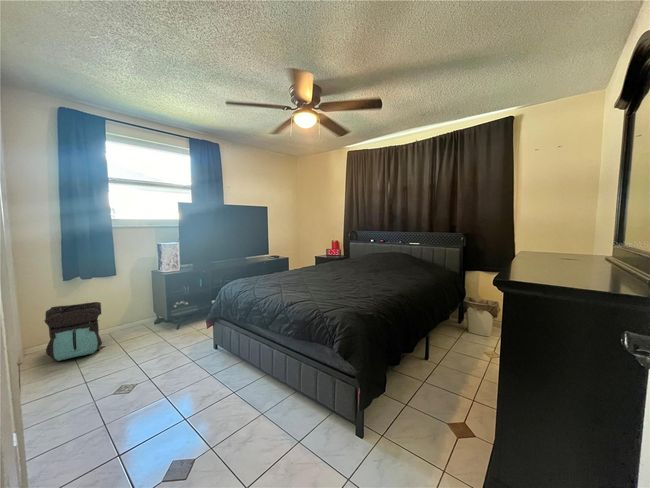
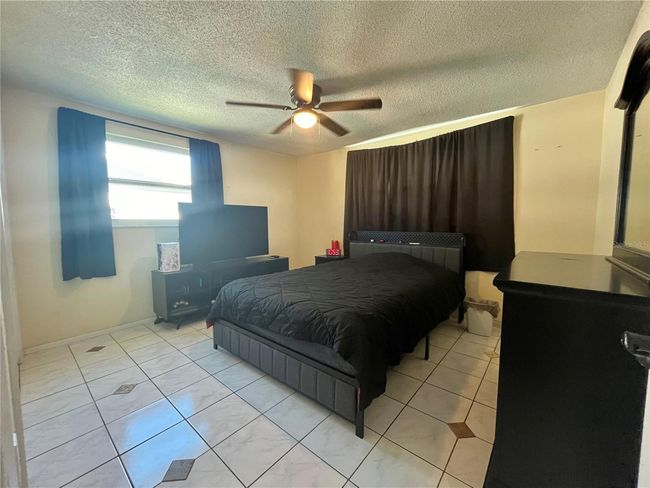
- backpack [43,301,103,362]
